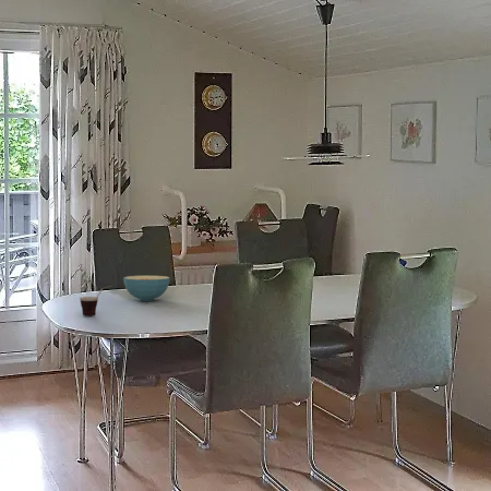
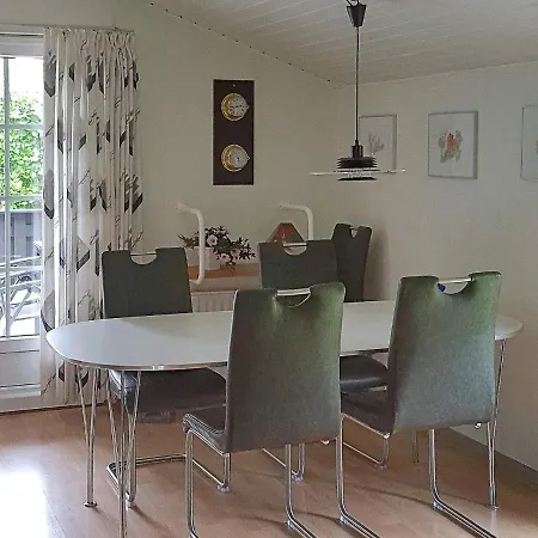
- cereal bowl [122,275,171,302]
- cup [79,285,113,316]
